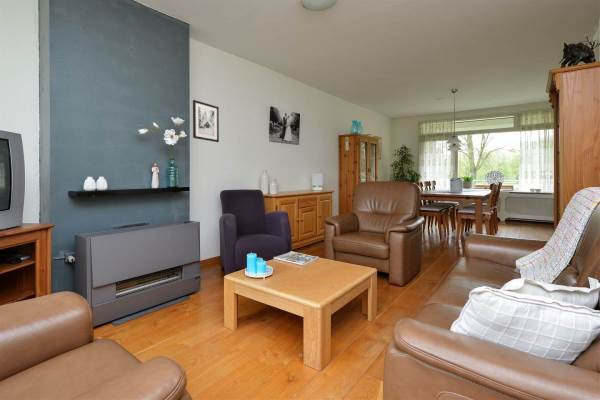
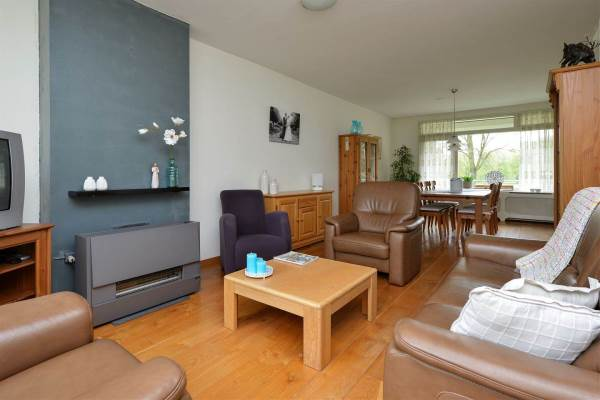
- wall art [192,99,220,143]
